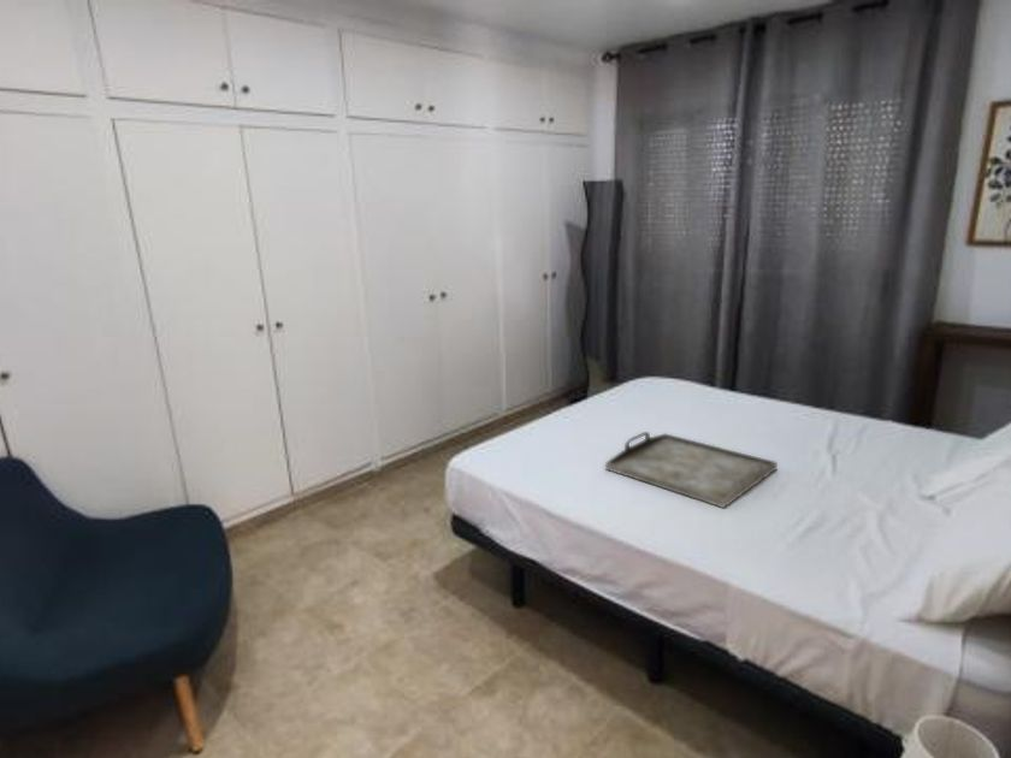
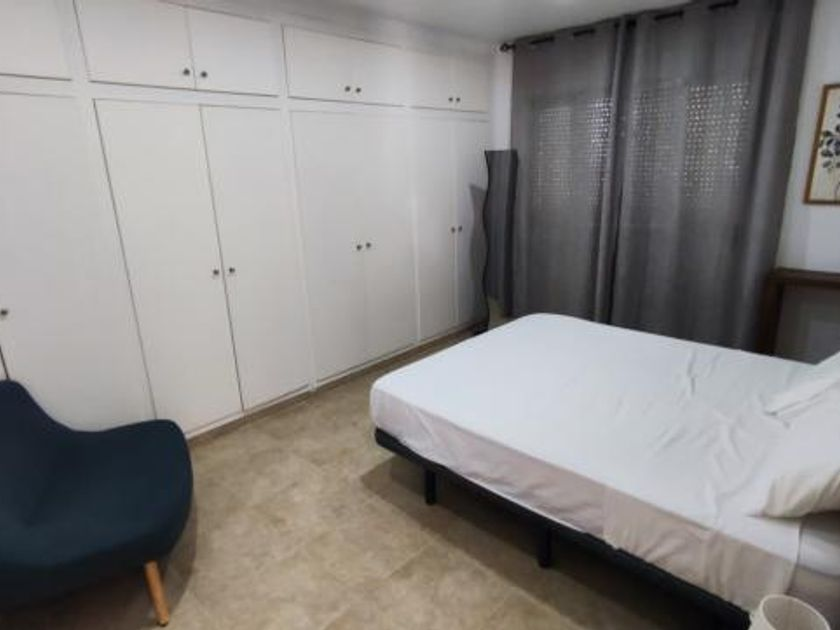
- serving tray [604,431,779,509]
